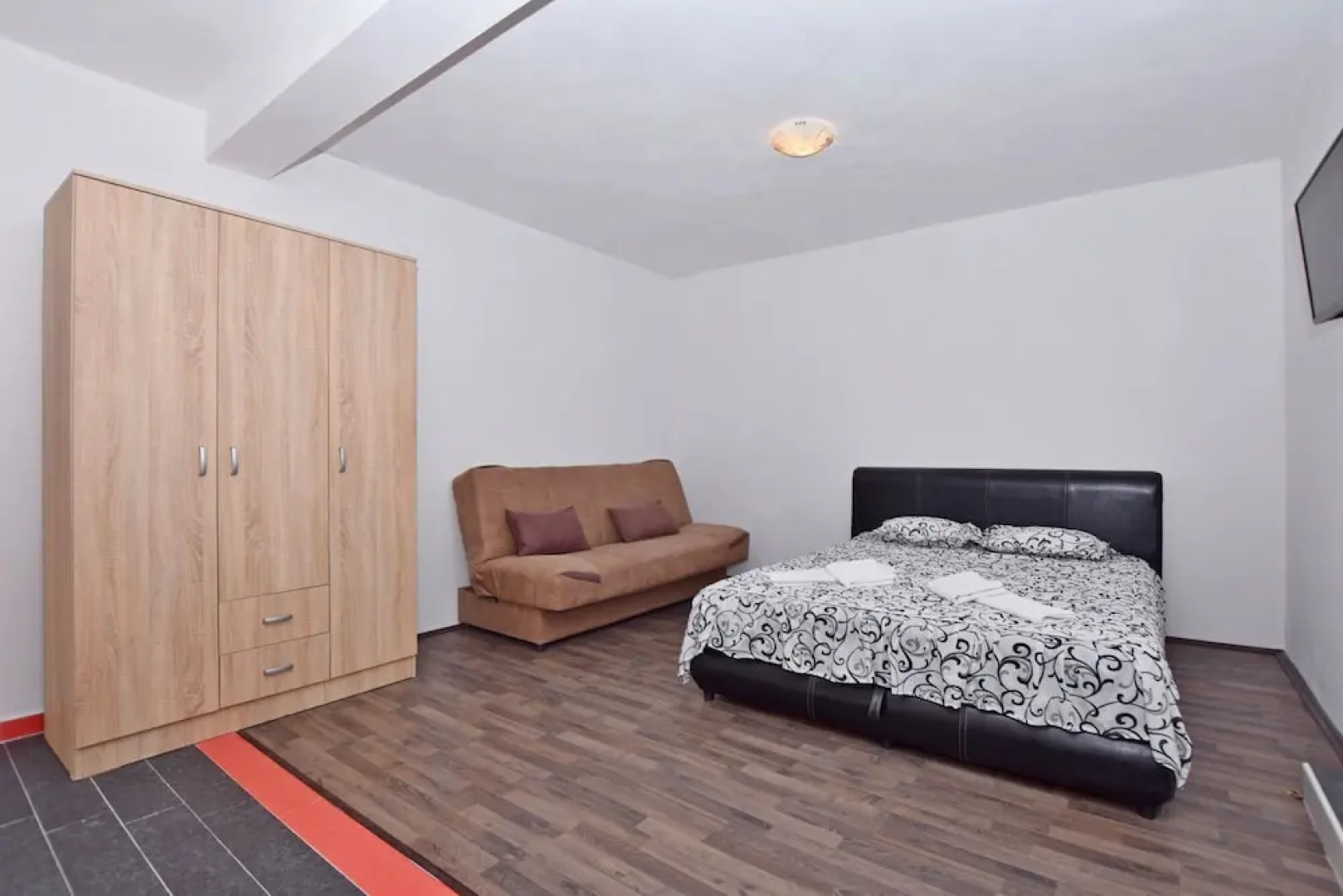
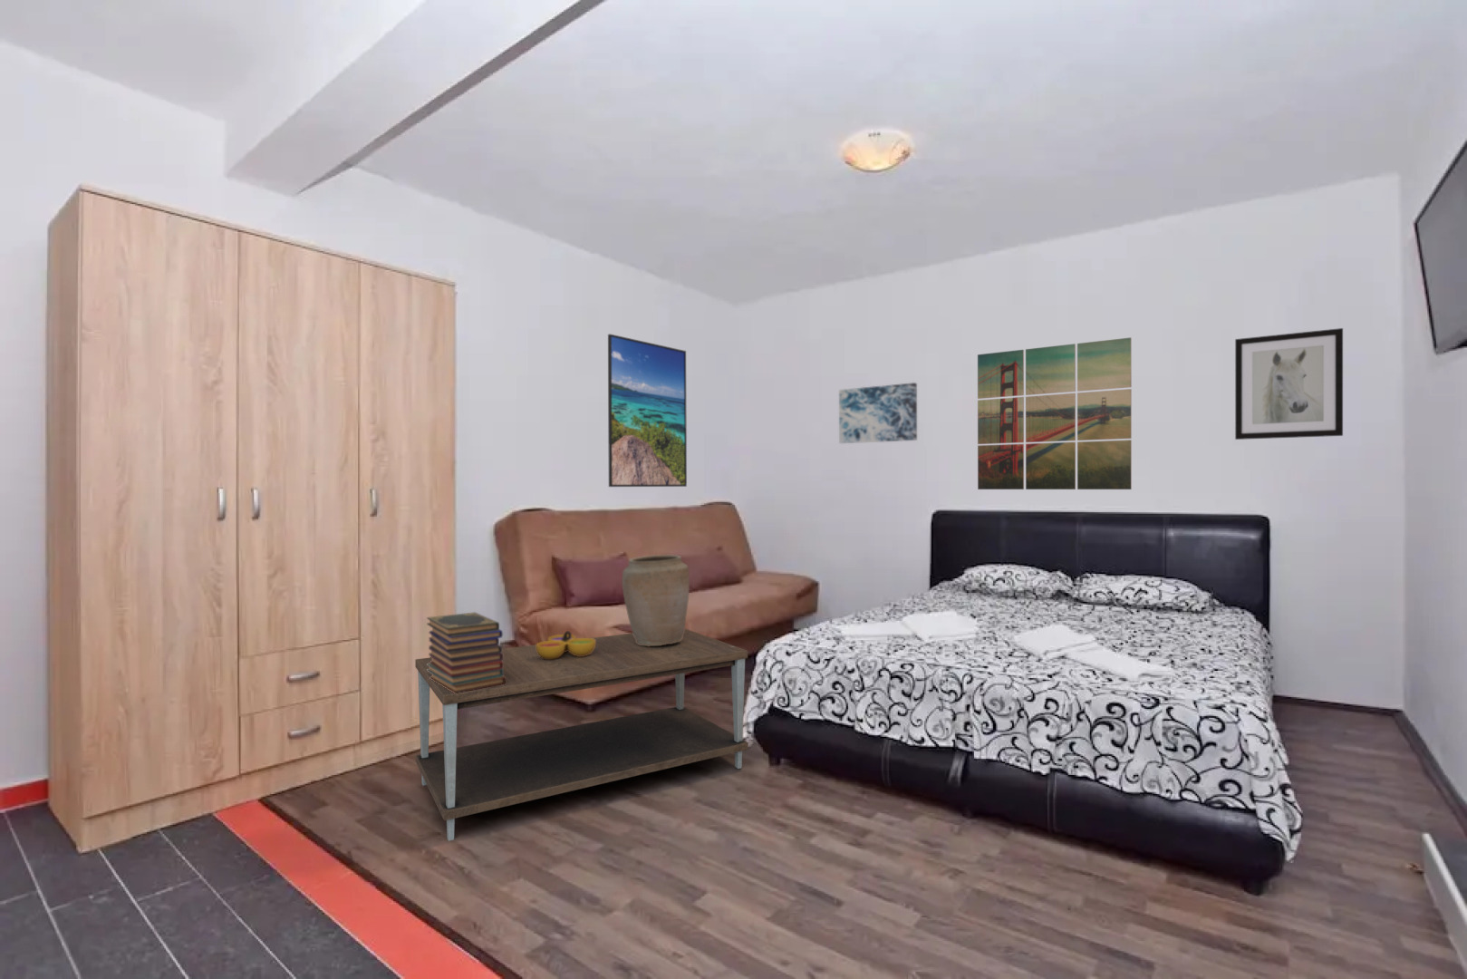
+ decorative bowl [535,630,595,659]
+ vase [622,554,689,647]
+ book stack [426,611,506,694]
+ coffee table [414,628,749,841]
+ wall art [1234,327,1344,440]
+ wall art [838,381,918,445]
+ wall art [977,337,1133,491]
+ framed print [607,333,688,487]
